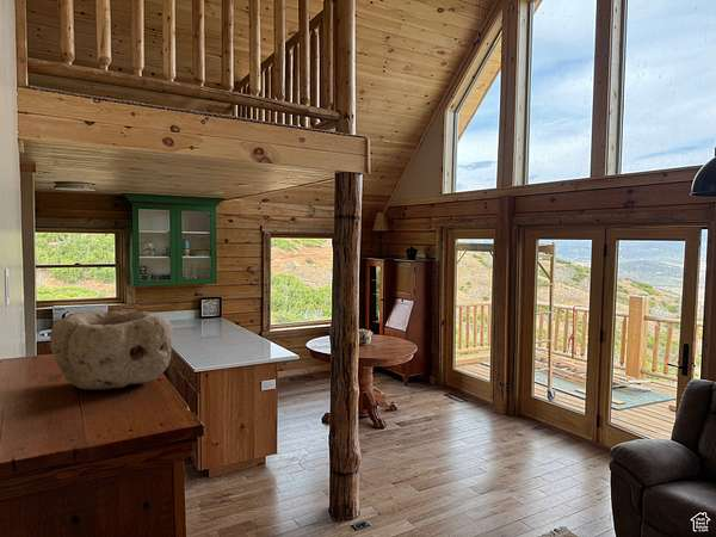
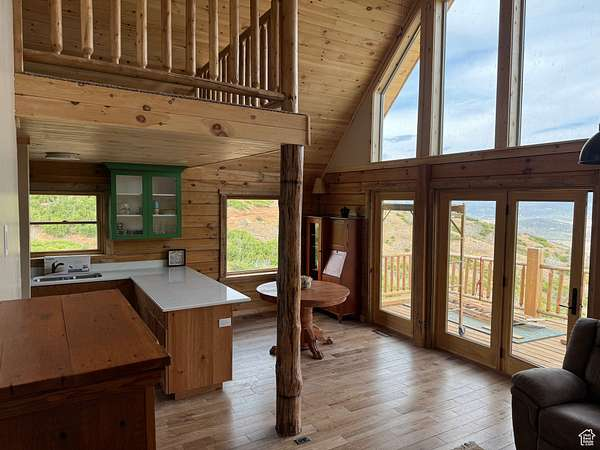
- bowl [49,309,174,390]
